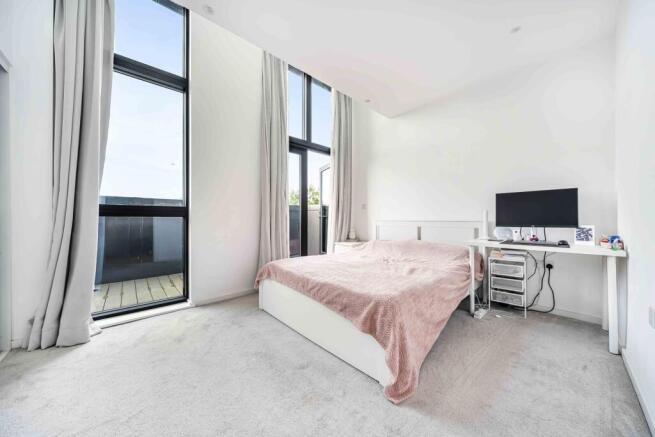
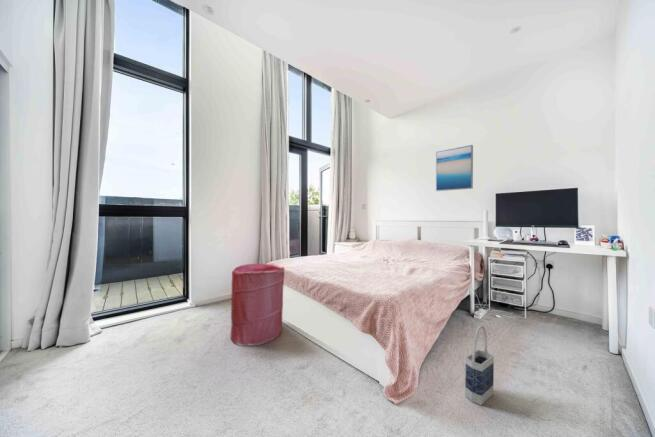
+ bag [464,324,495,406]
+ laundry hamper [230,263,286,347]
+ wall art [435,144,474,192]
